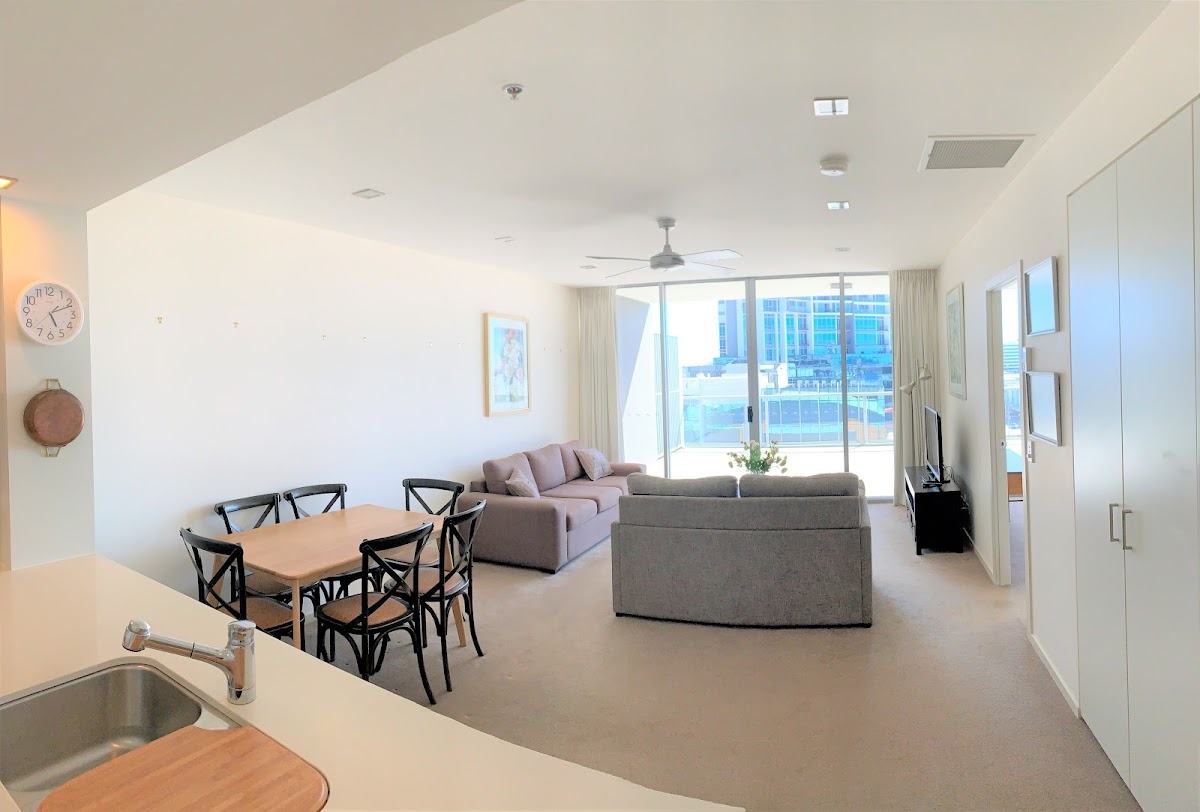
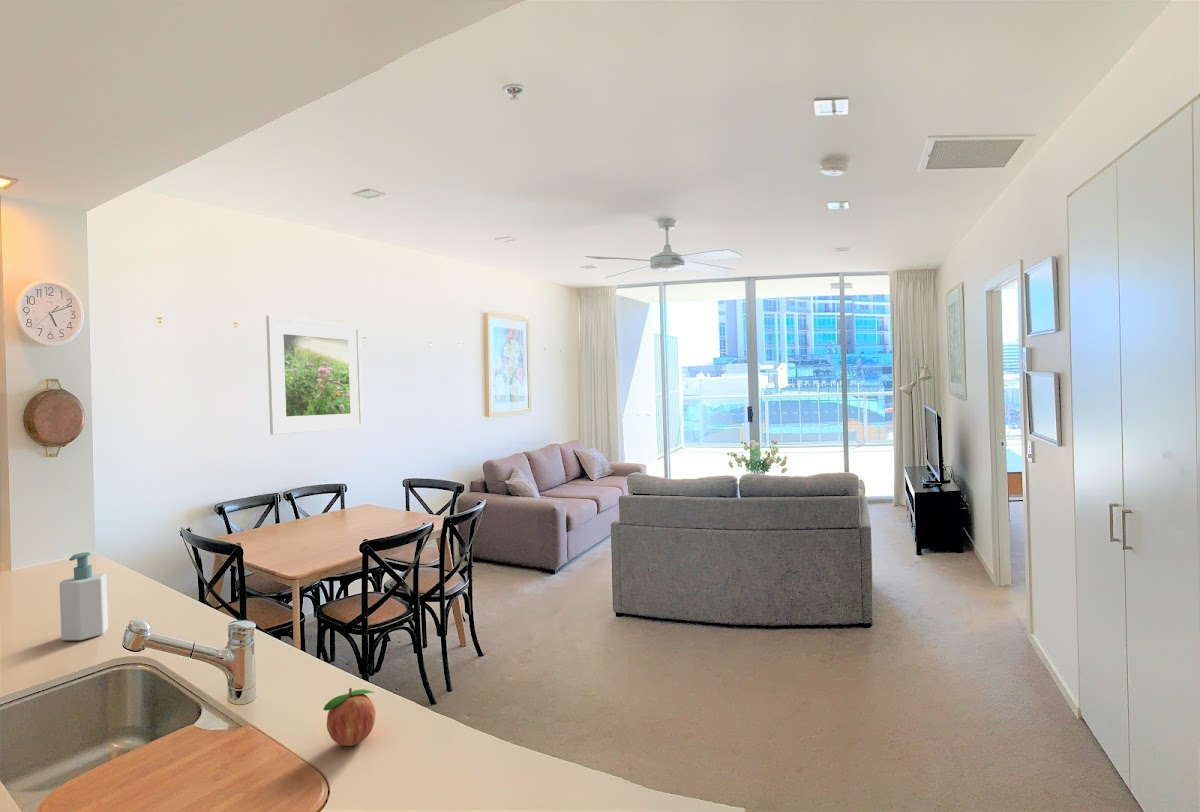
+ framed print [265,314,364,435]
+ fruit [323,687,377,747]
+ soap bottle [58,551,109,641]
